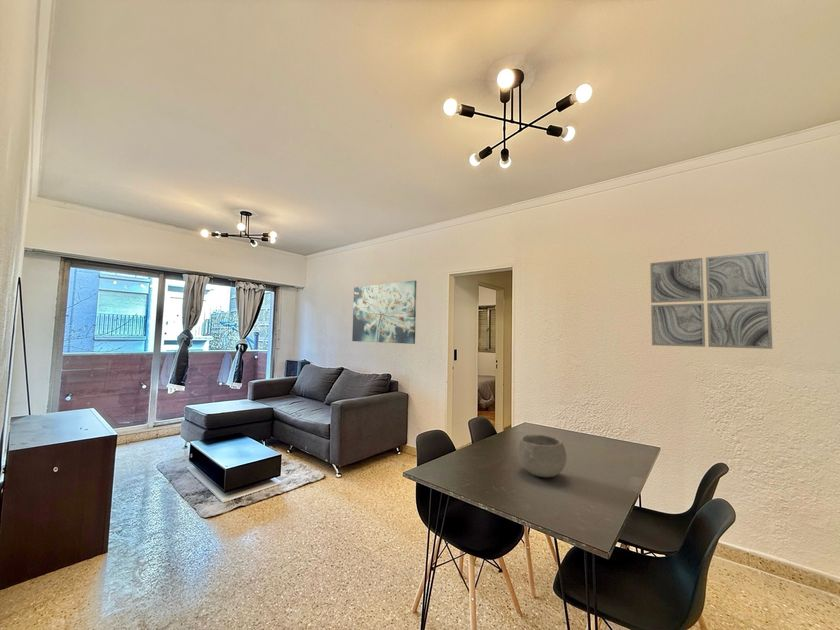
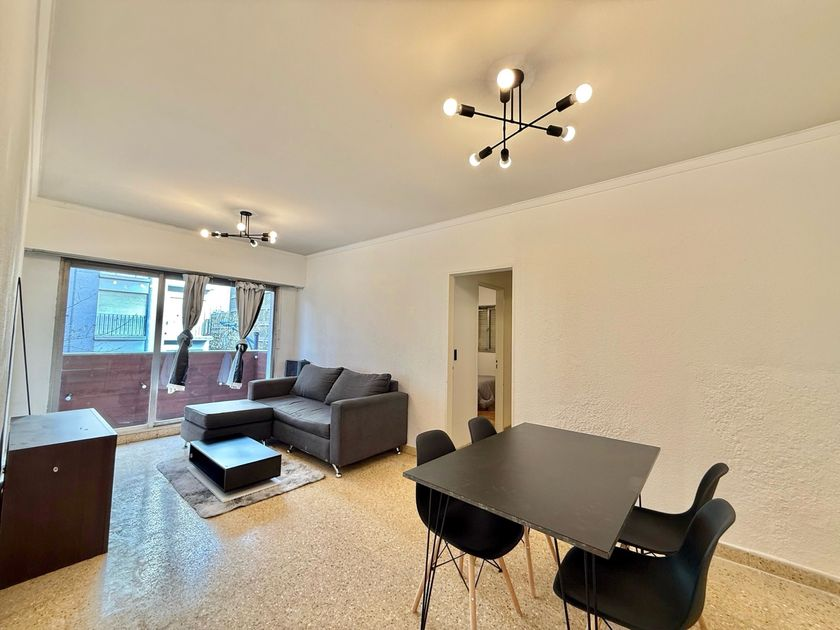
- bowl [517,433,567,478]
- wall art [351,280,418,345]
- wall art [649,250,773,350]
